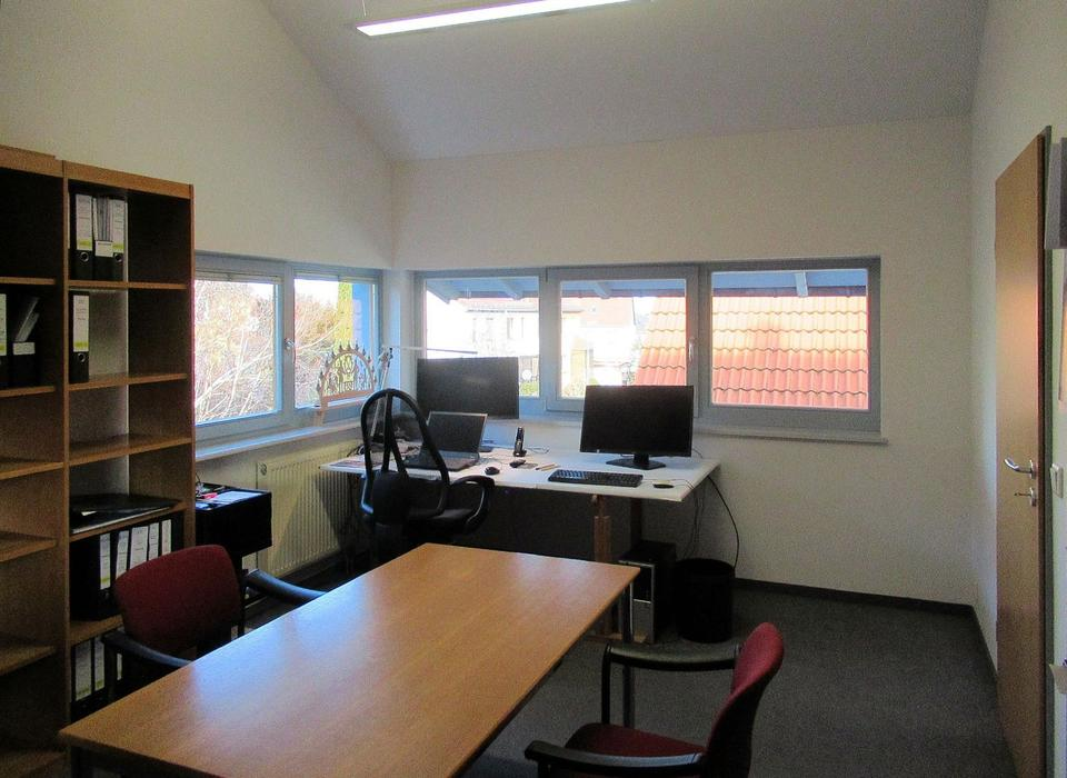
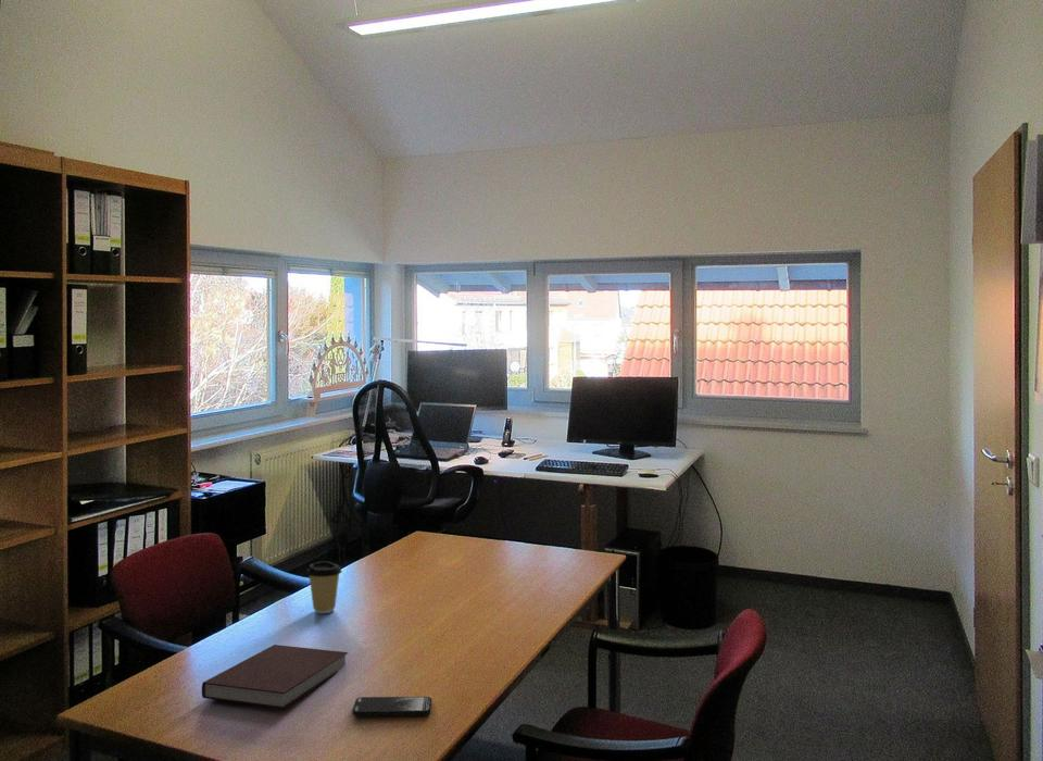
+ smartphone [351,696,432,716]
+ notebook [201,644,349,710]
+ coffee cup [305,561,343,614]
